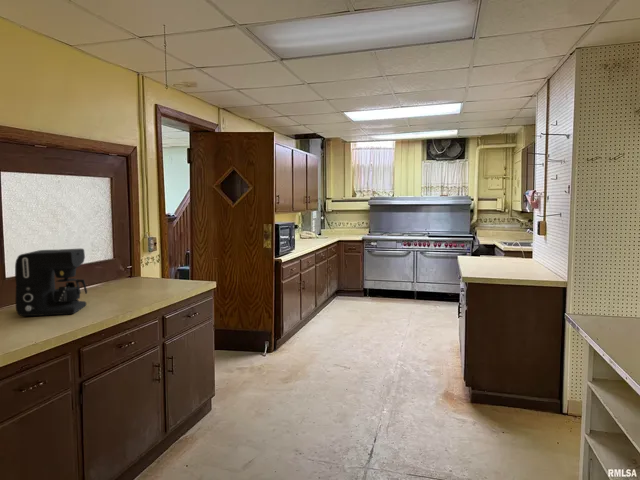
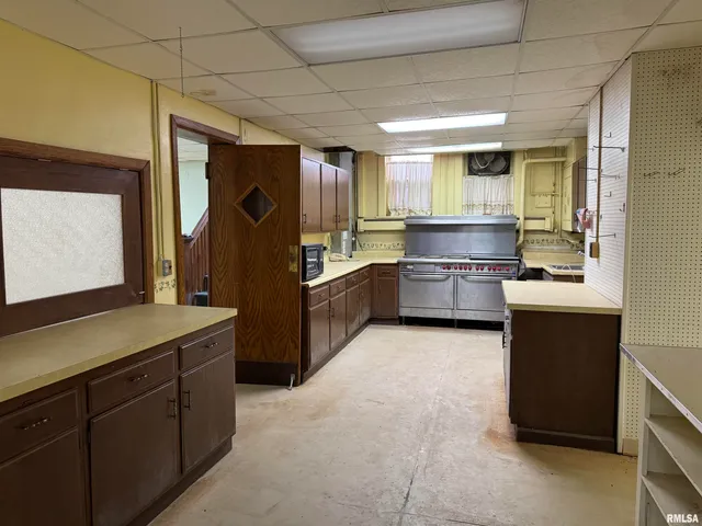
- coffee maker [14,248,88,317]
